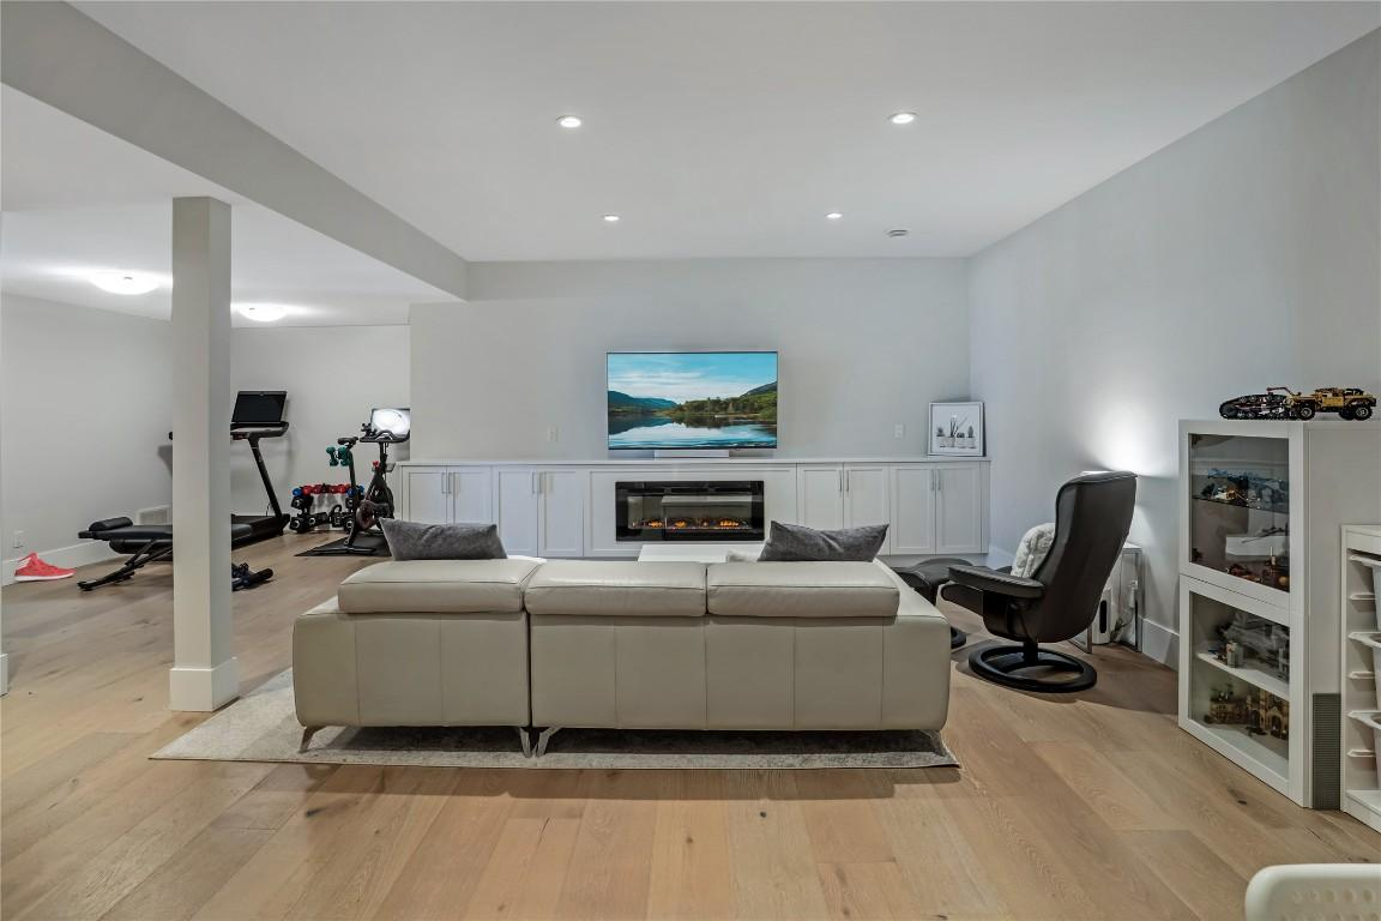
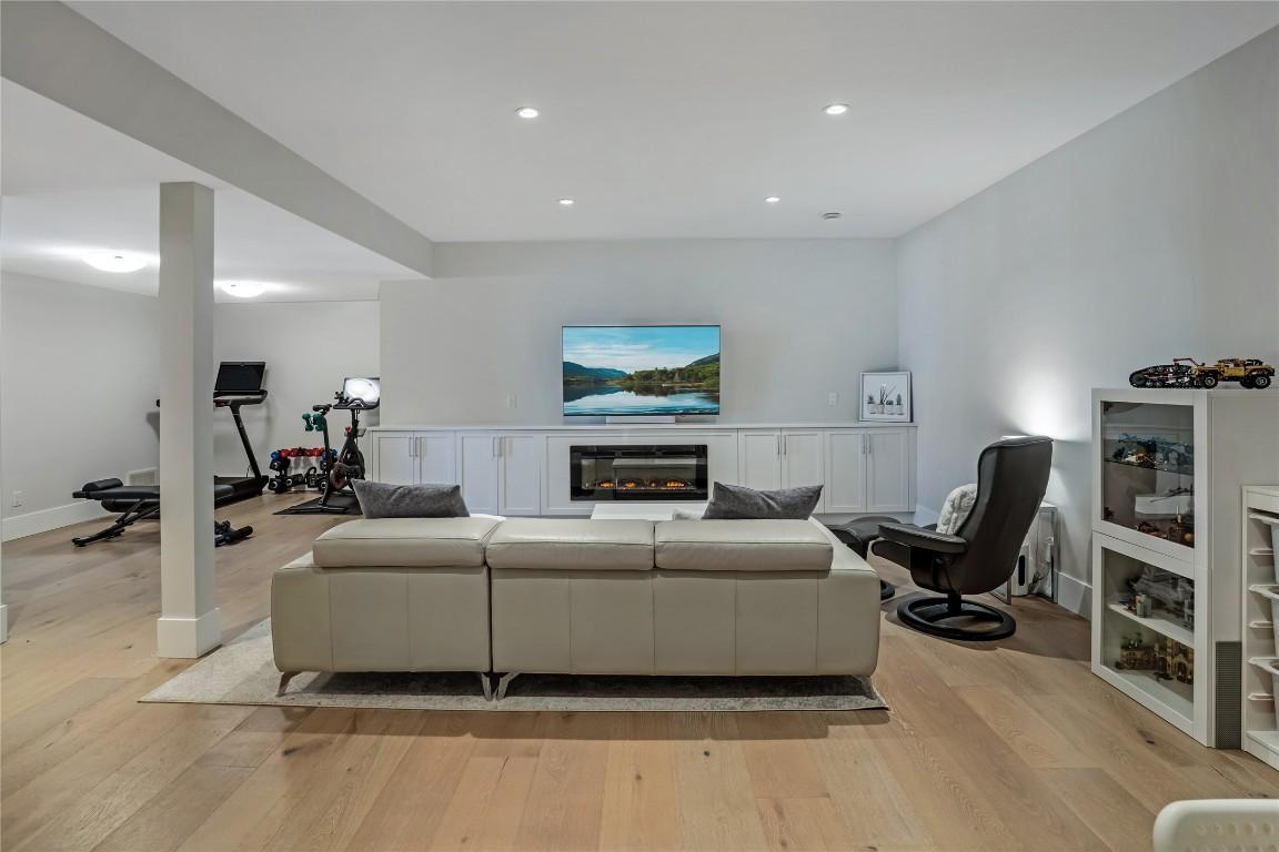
- sneaker [12,552,76,583]
